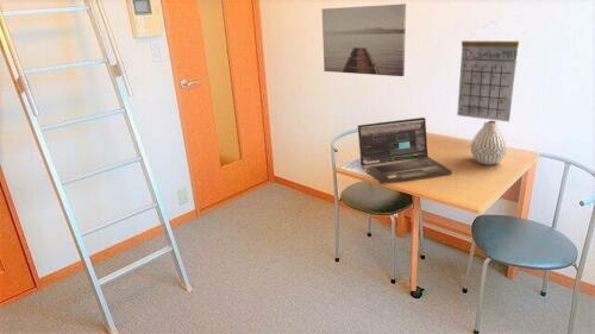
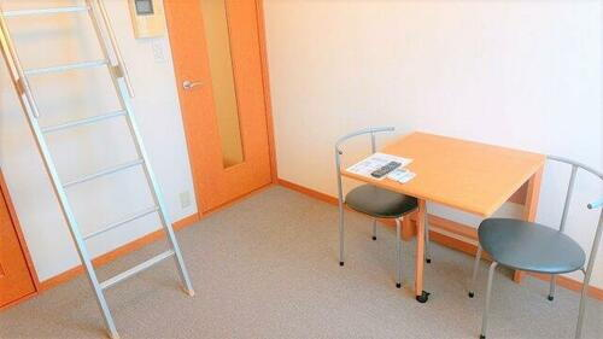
- wall art [321,2,407,77]
- calendar [456,20,521,122]
- vase [470,119,508,166]
- laptop [357,116,453,185]
